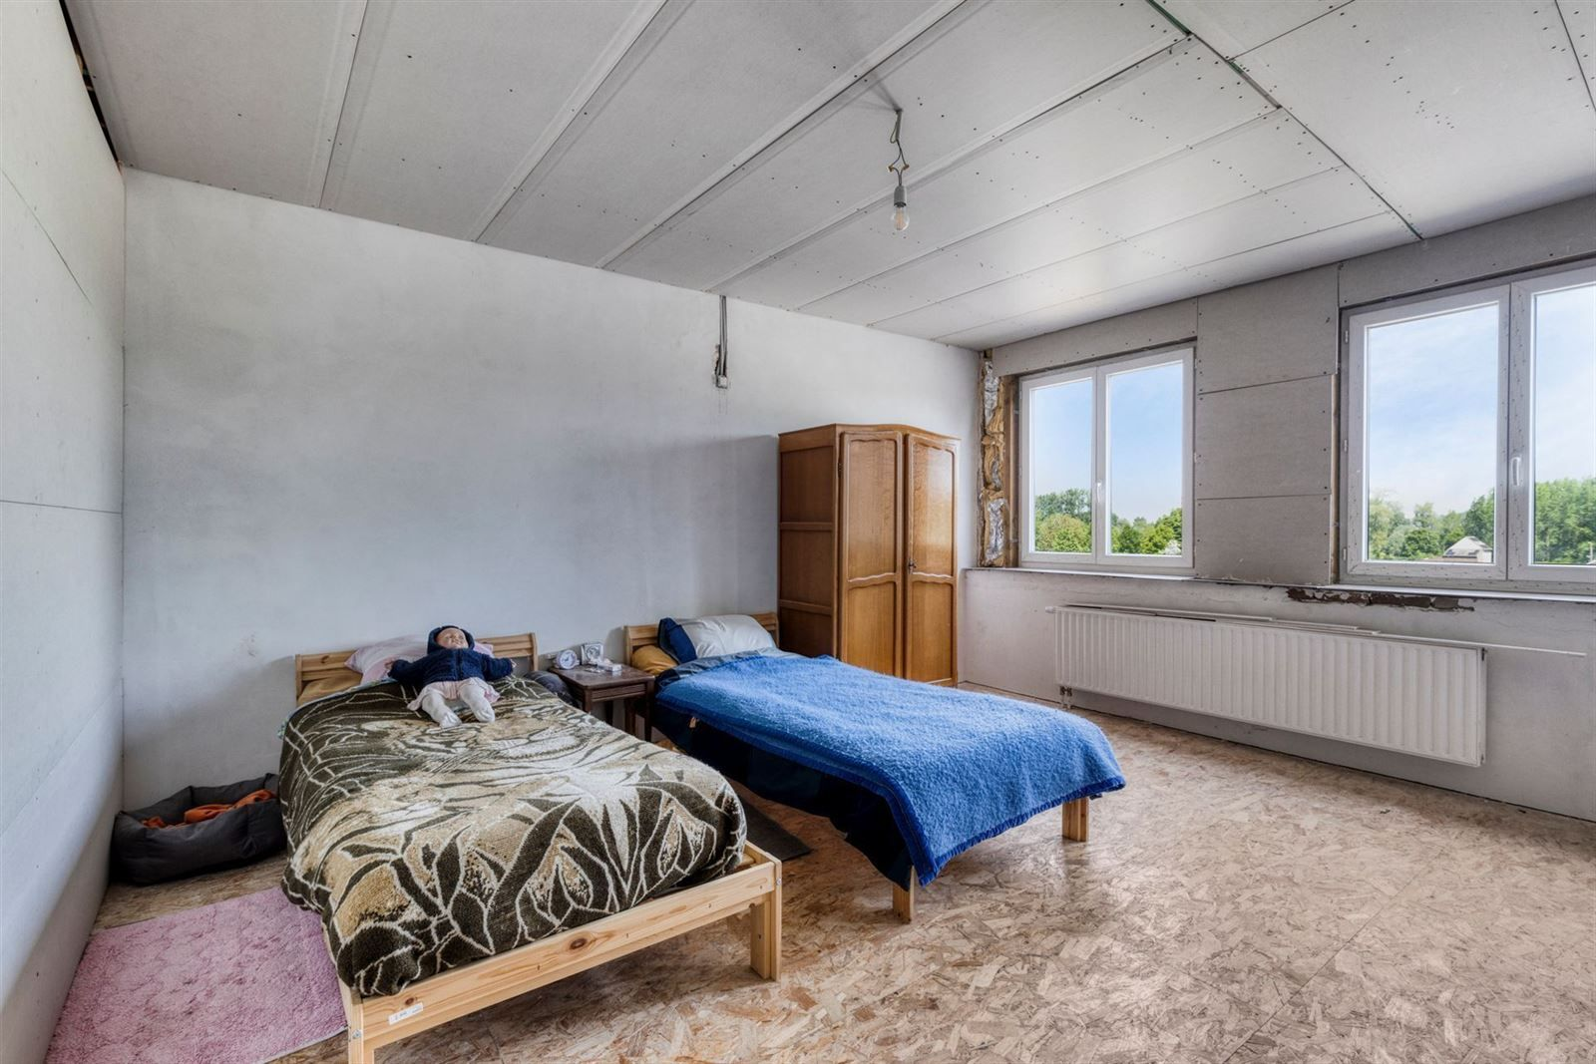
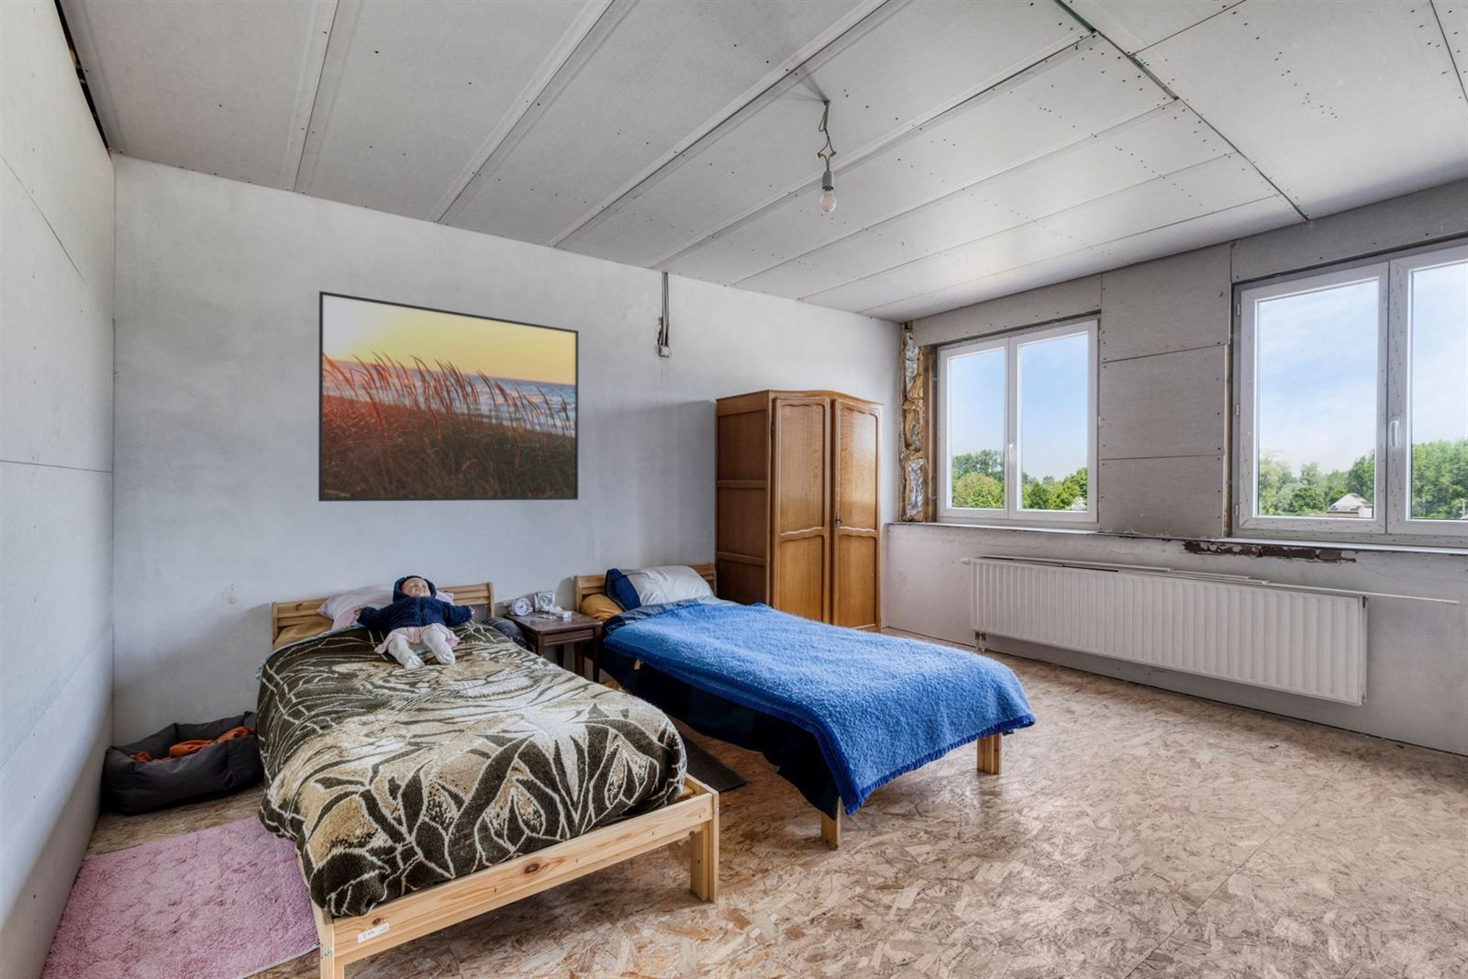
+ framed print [318,290,580,502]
